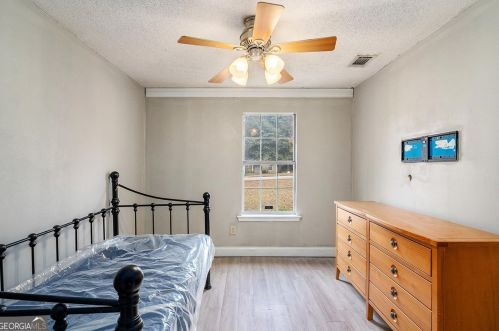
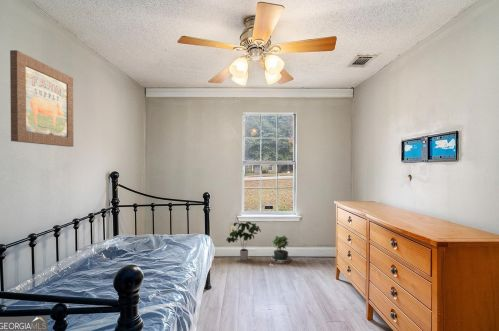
+ potted plant [225,221,262,261]
+ wall art [9,49,74,148]
+ potted plant [270,234,292,264]
